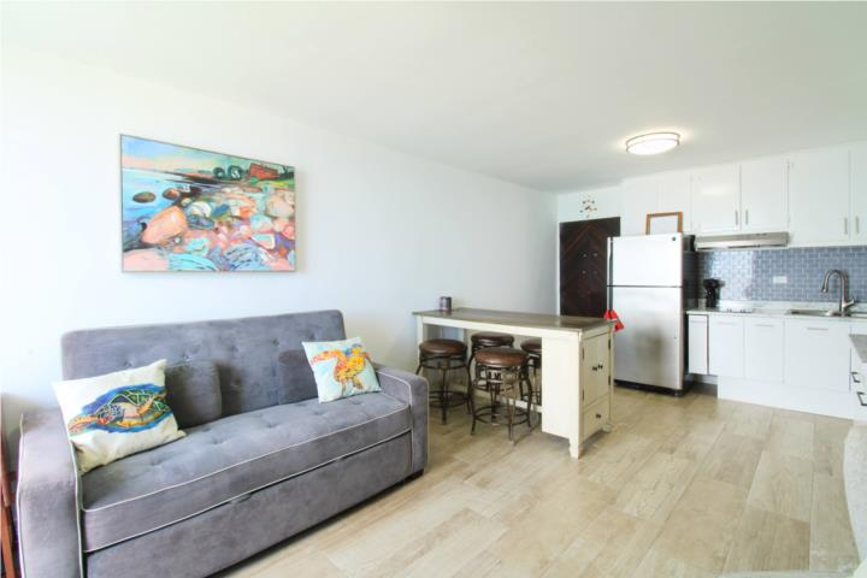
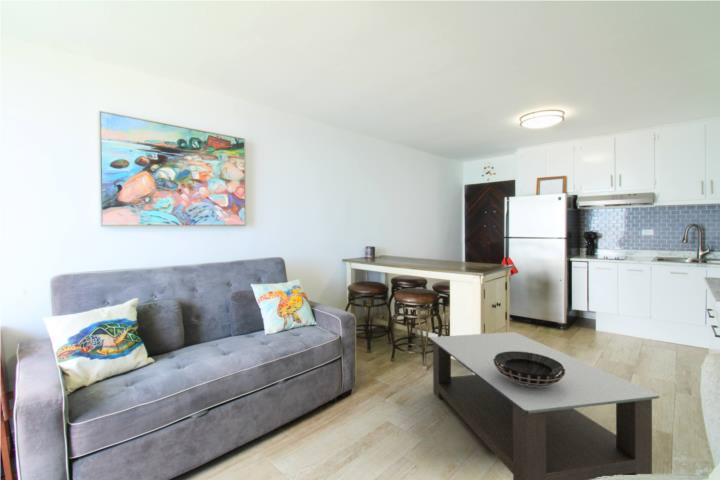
+ coffee table [429,331,660,480]
+ decorative bowl [493,351,566,387]
